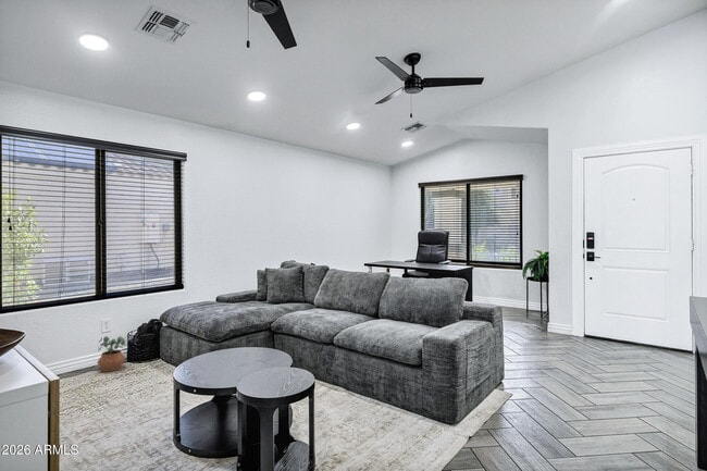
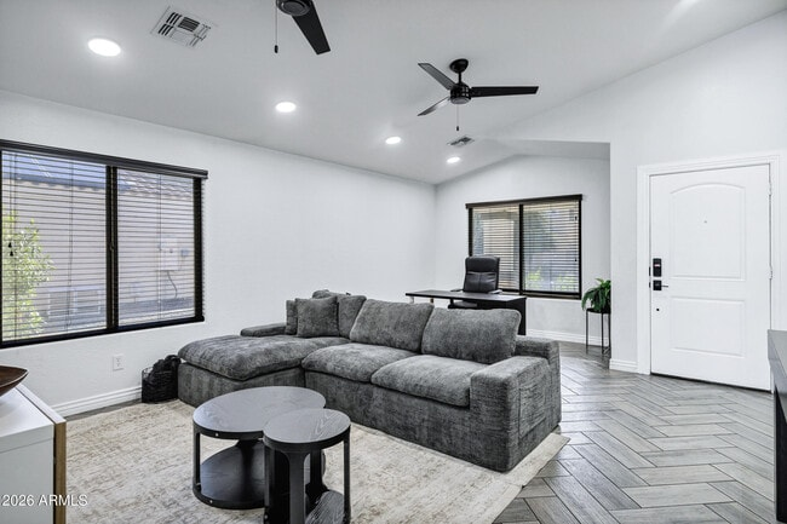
- potted plant [96,335,126,372]
